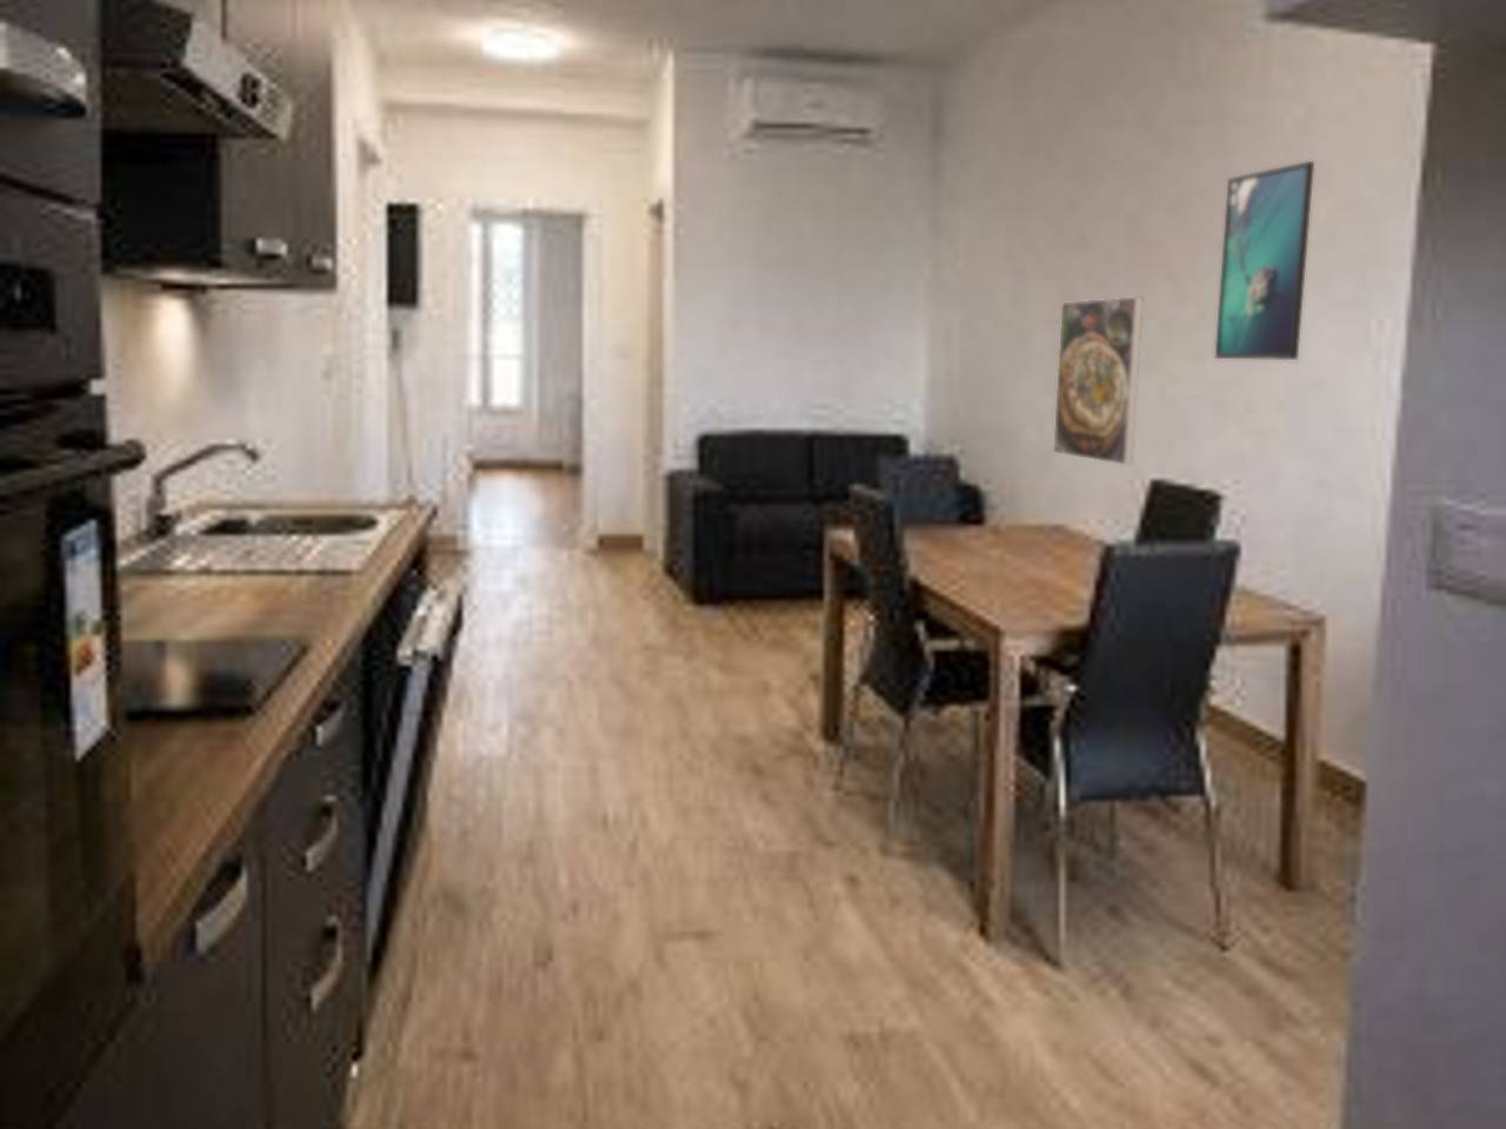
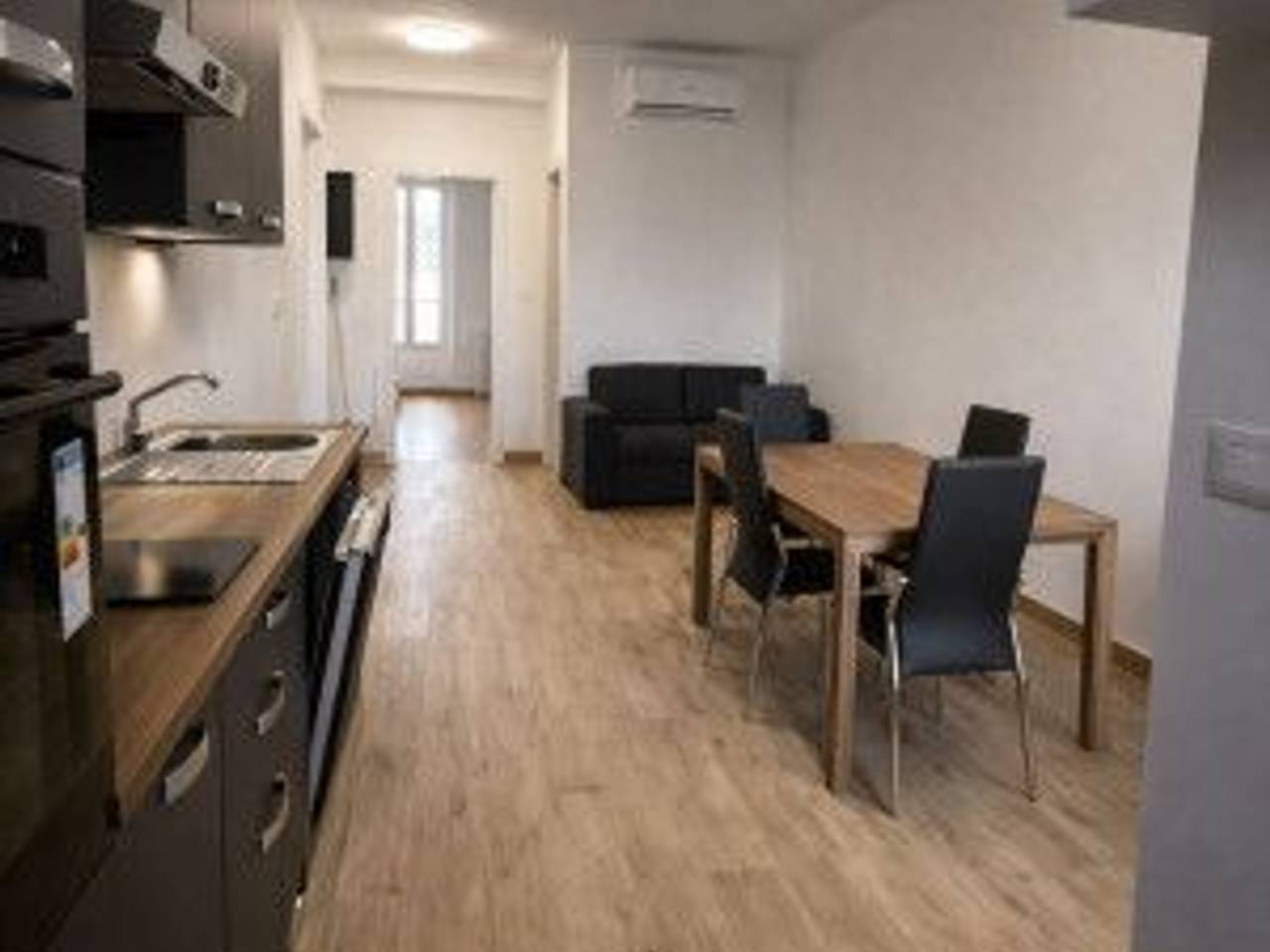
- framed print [1052,295,1143,466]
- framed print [1214,160,1315,361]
